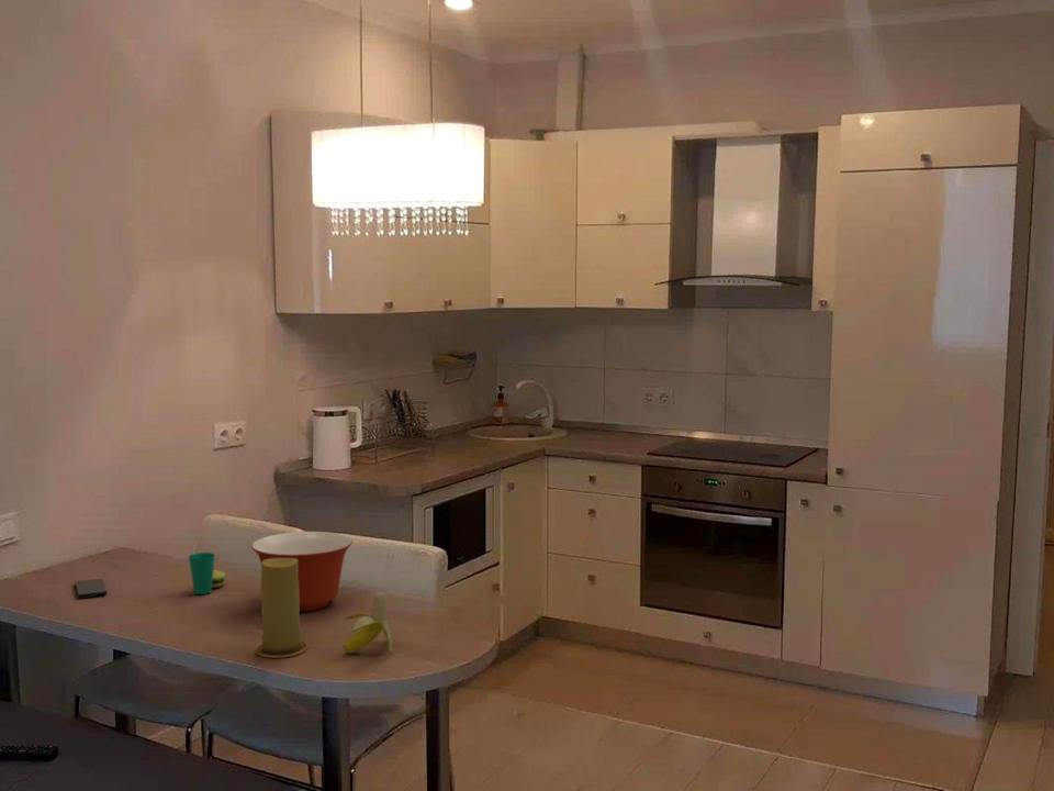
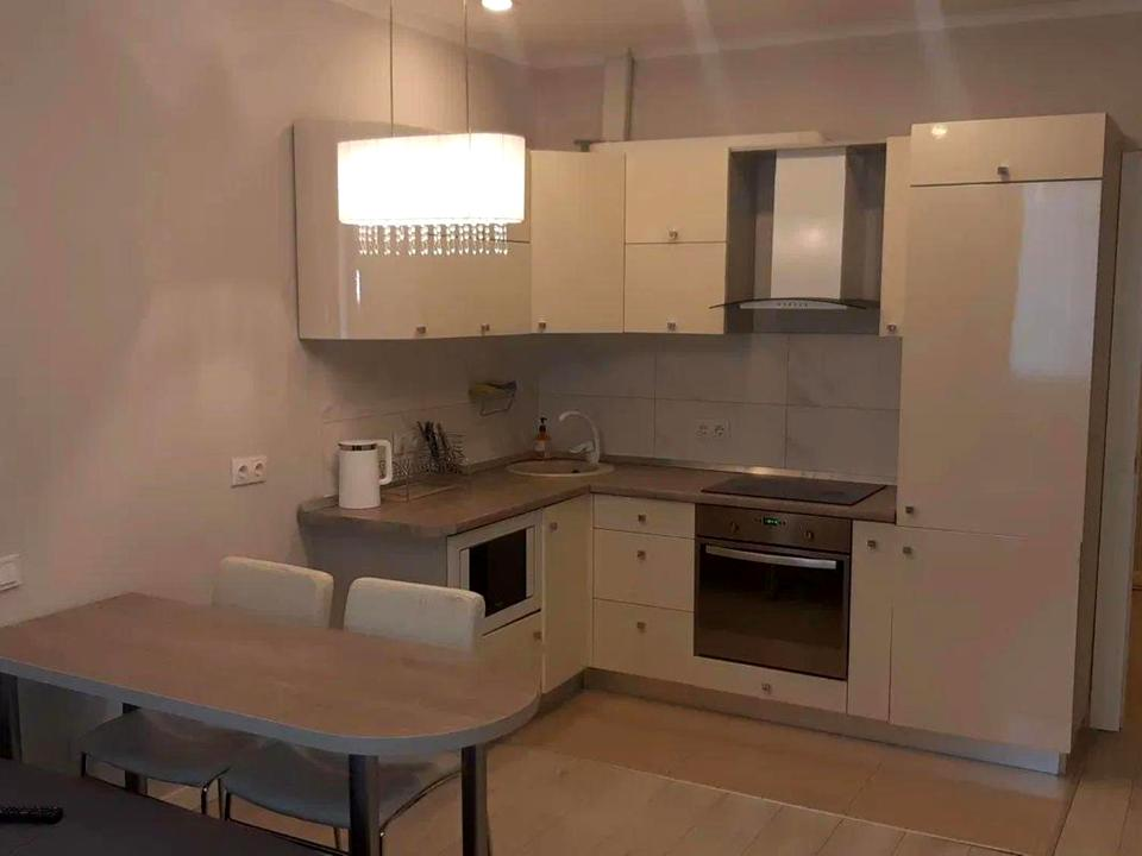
- smartphone [74,578,108,599]
- cup [188,552,227,595]
- banana [343,591,394,655]
- mixing bowl [250,531,354,612]
- candle [254,558,310,659]
